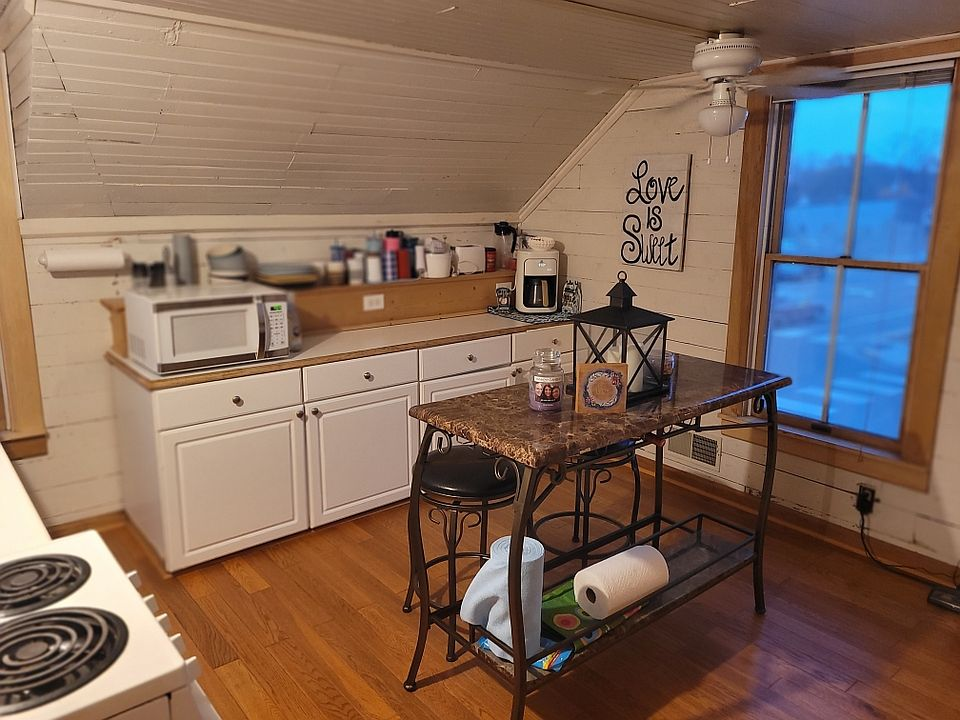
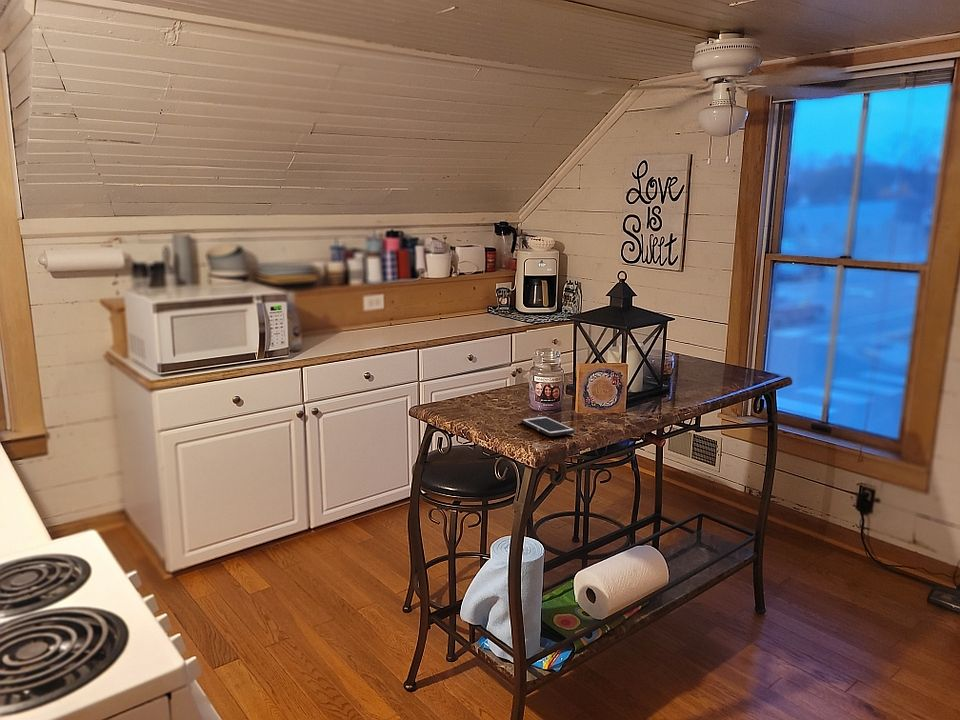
+ cell phone [521,415,576,437]
